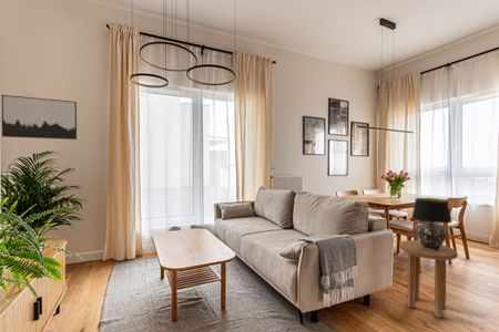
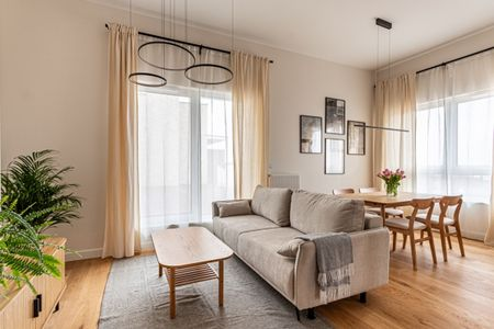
- wall art [1,94,78,141]
- table lamp [410,197,454,250]
- side table [398,239,459,319]
